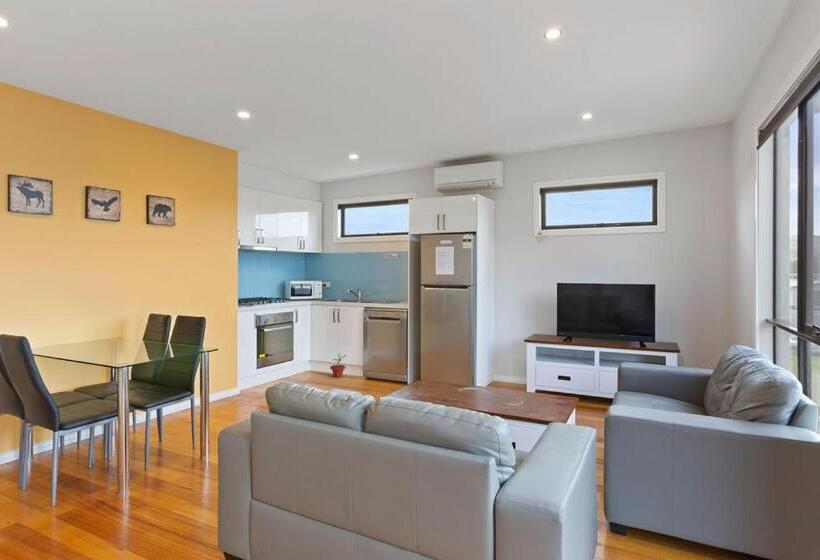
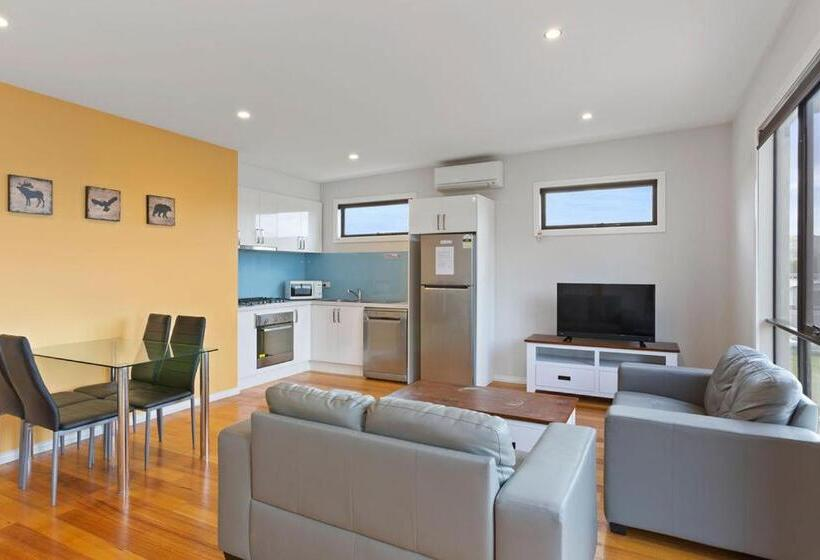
- potted plant [329,354,347,378]
